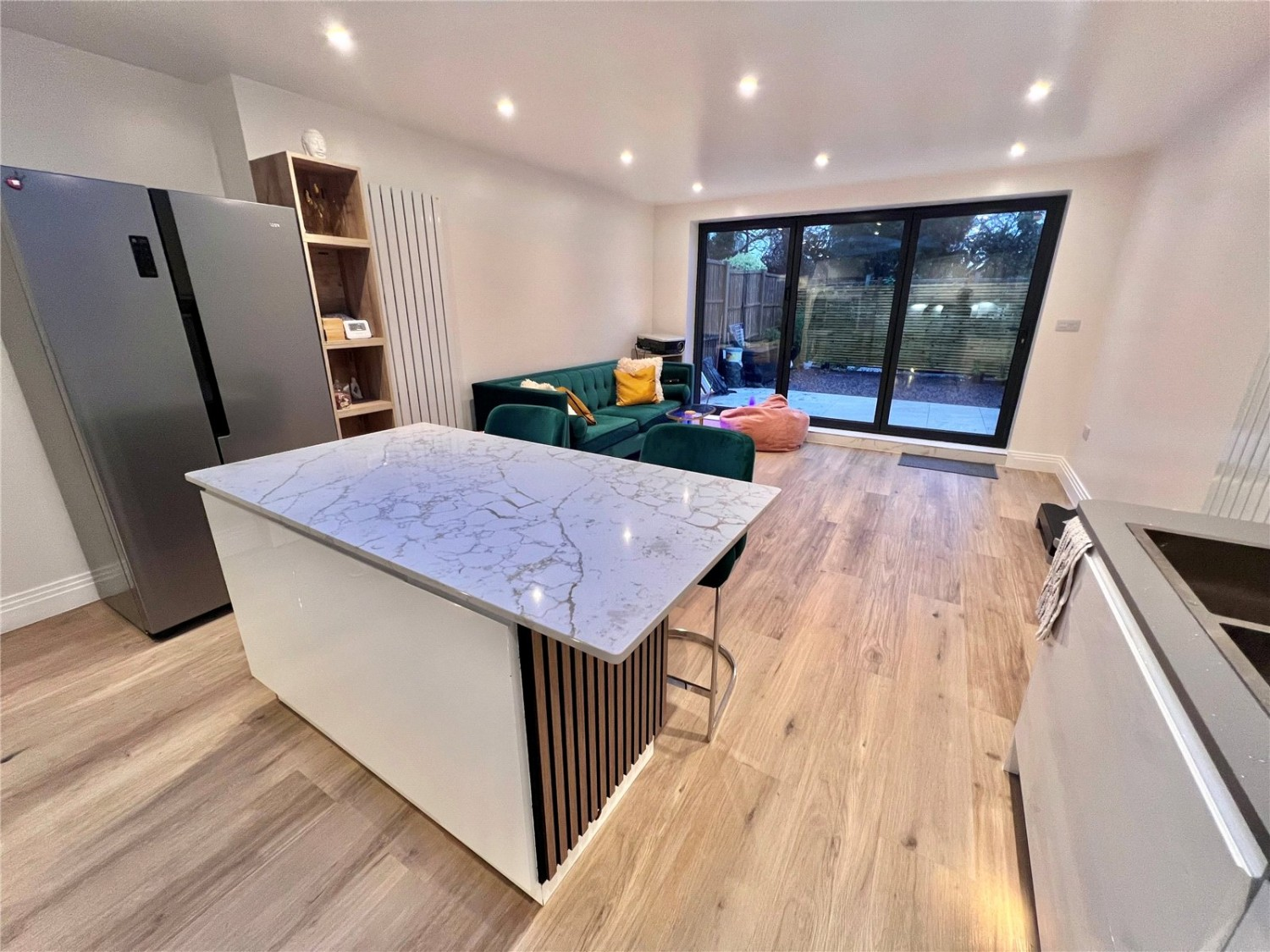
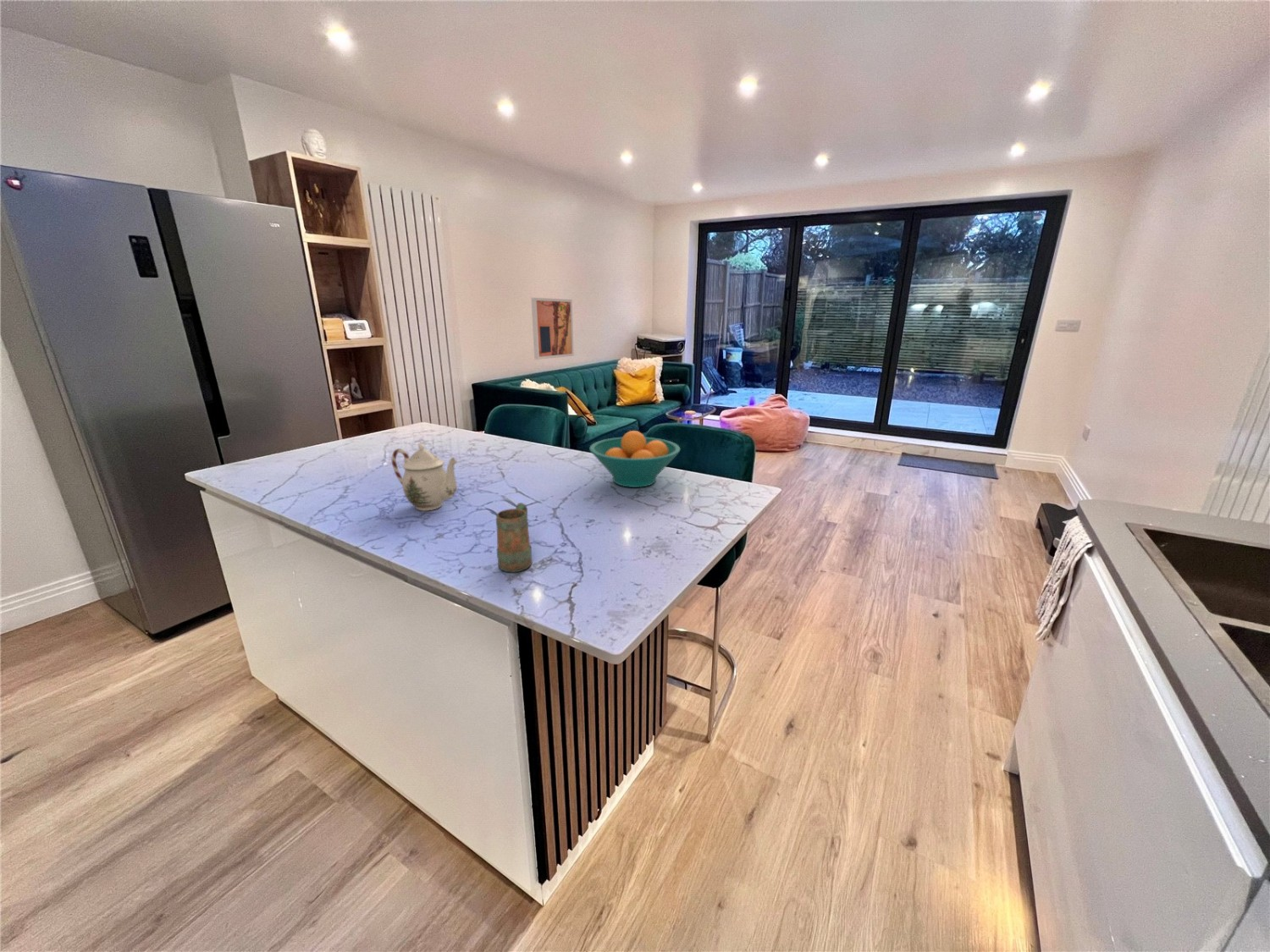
+ fruit bowl [588,430,682,488]
+ mug [495,502,533,573]
+ wall art [530,297,575,360]
+ teapot [391,443,459,512]
